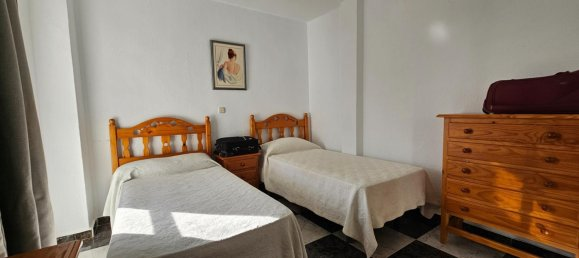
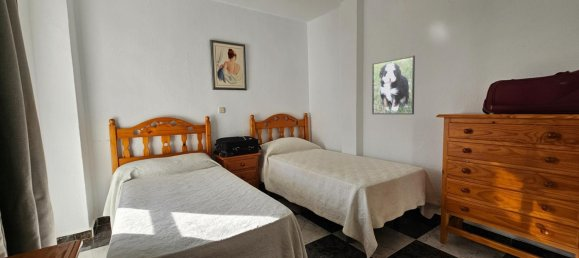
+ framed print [371,55,416,115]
